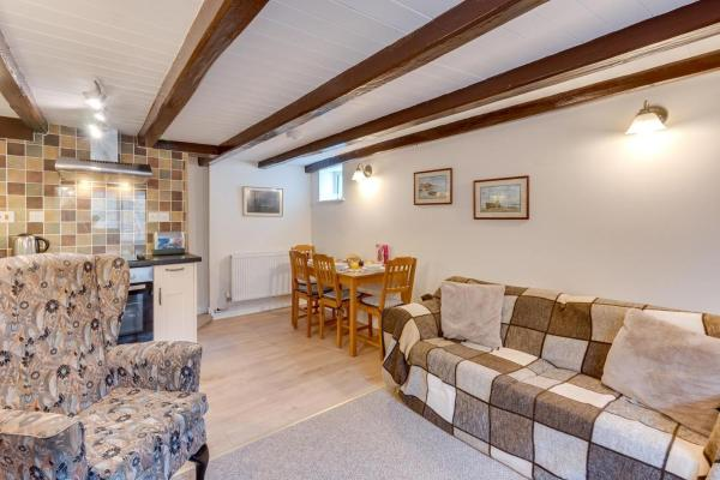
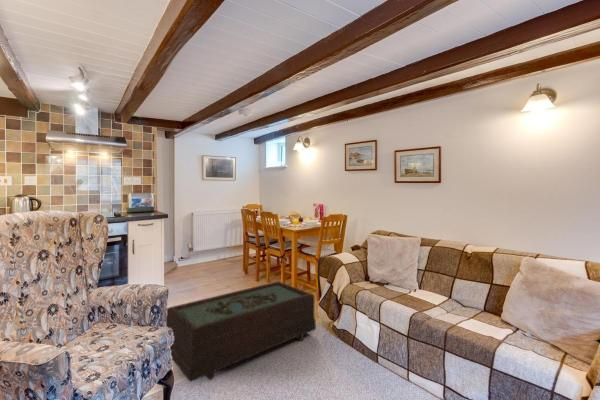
+ coffee table [165,280,317,383]
